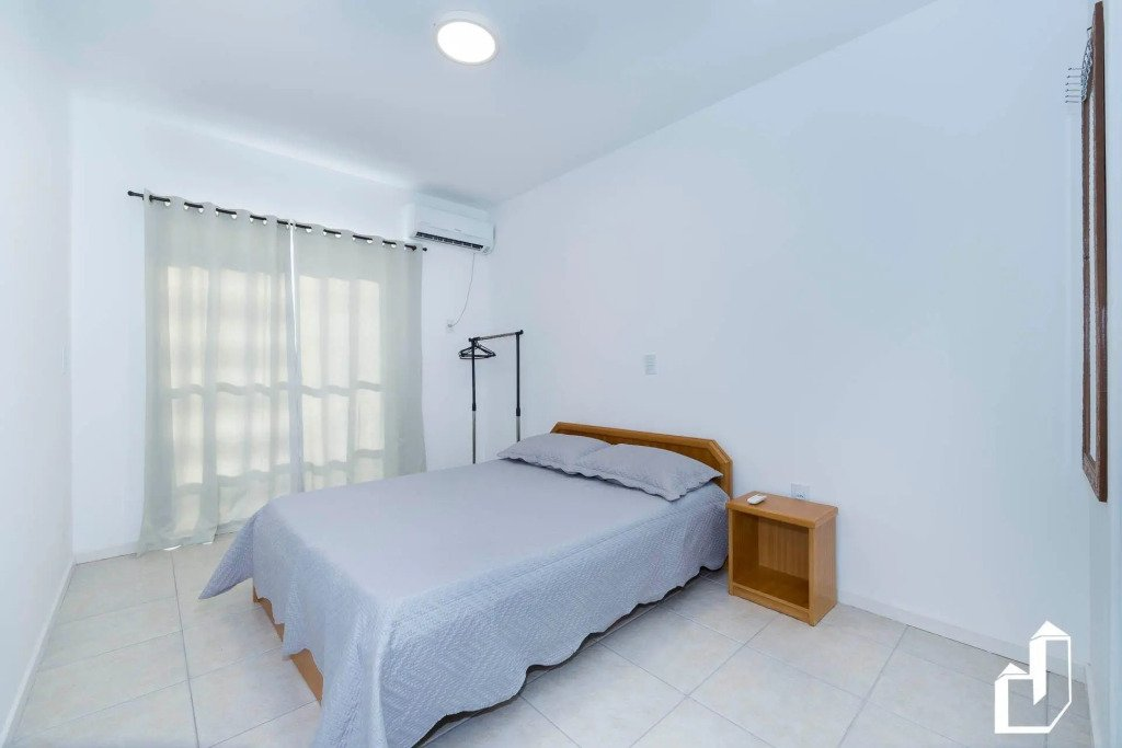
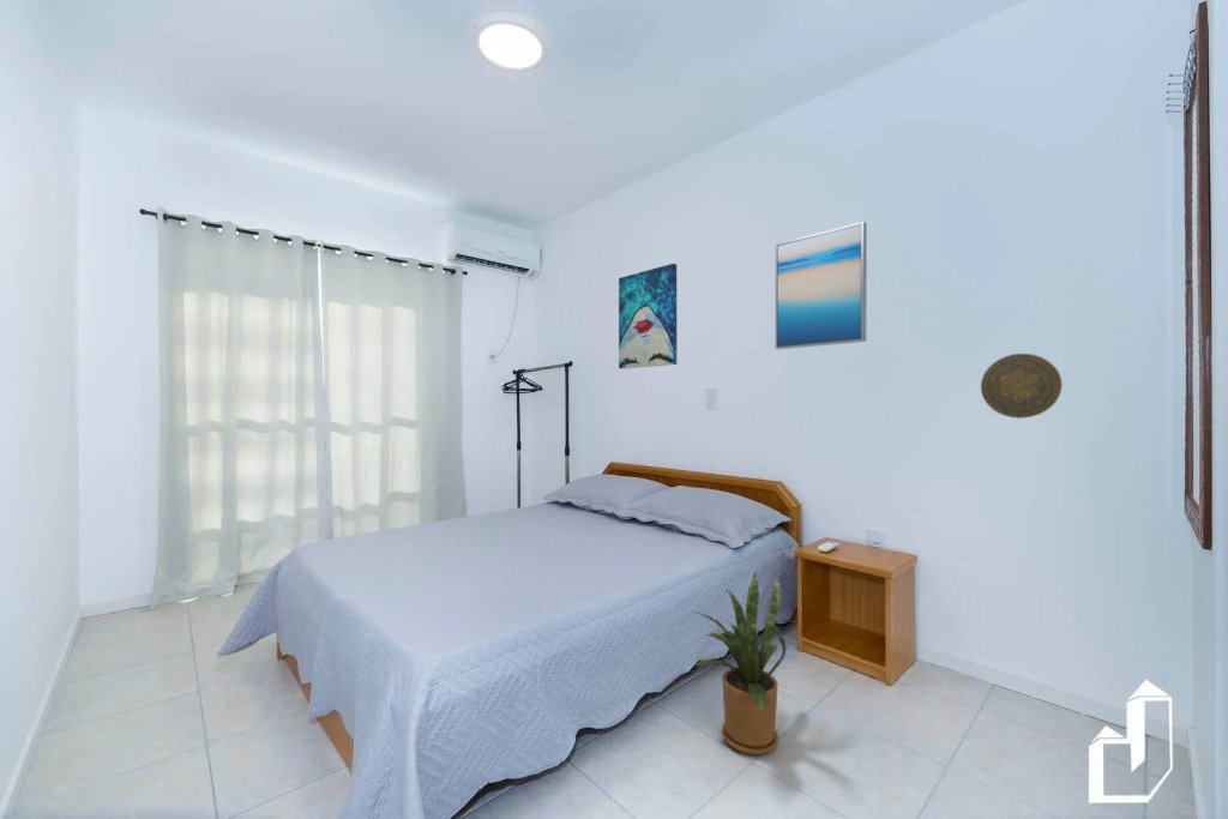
+ house plant [692,571,788,757]
+ wall art [618,263,678,369]
+ wall art [775,221,868,350]
+ decorative plate [980,353,1064,420]
